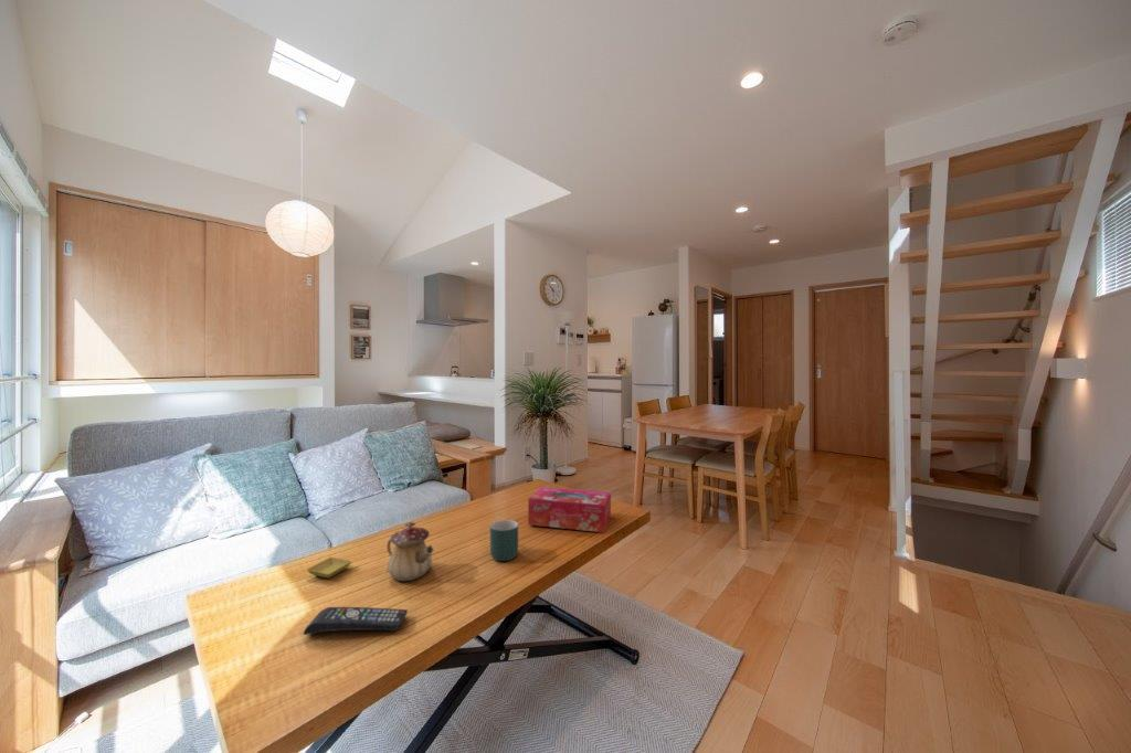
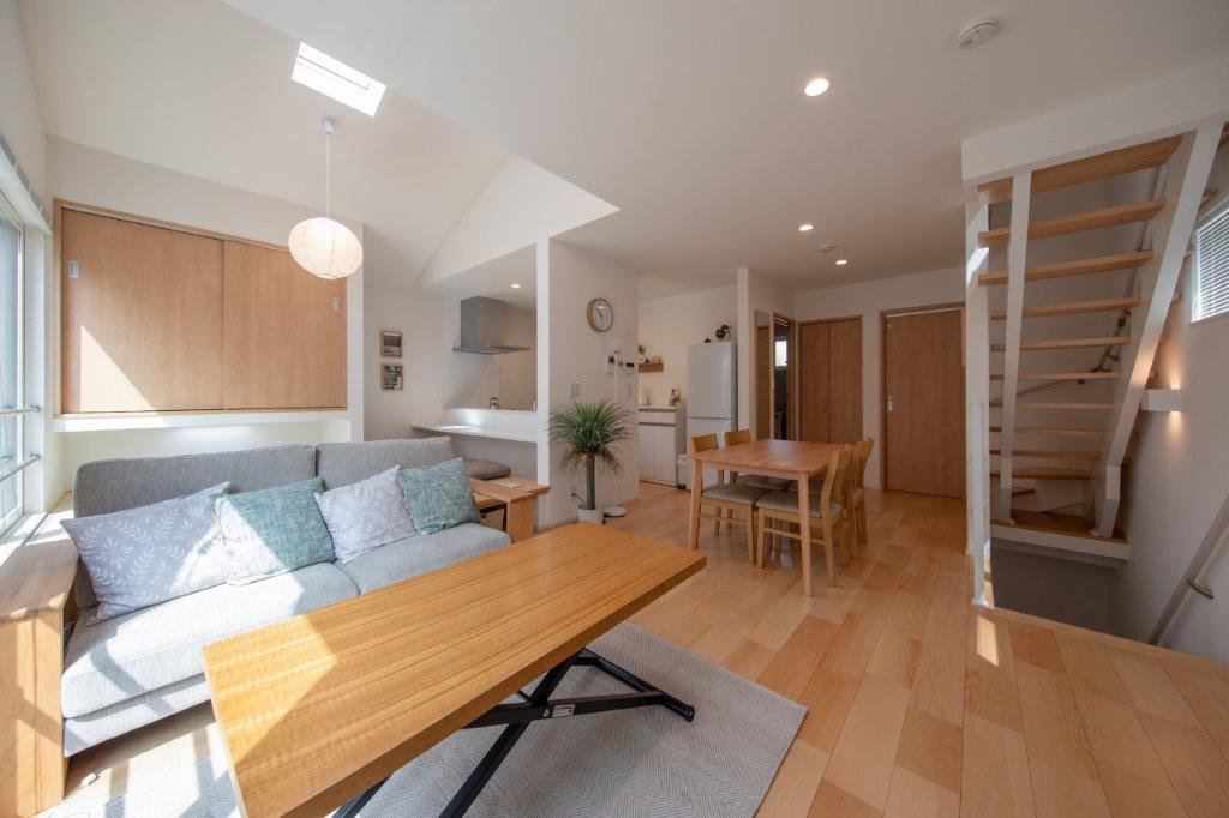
- mug [489,519,519,562]
- saucer [306,556,352,580]
- tissue box [527,486,612,533]
- remote control [303,606,409,636]
- teapot [385,521,435,582]
